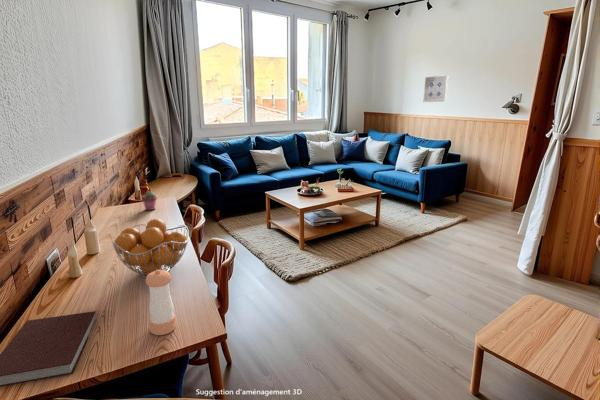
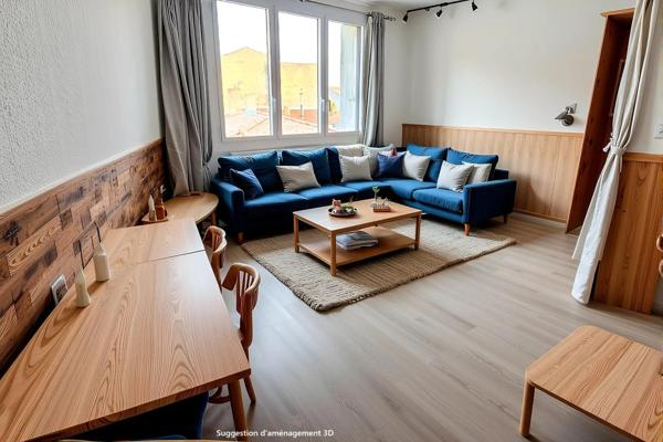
- potted succulent [140,190,158,211]
- pepper shaker [145,270,177,336]
- notebook [0,310,97,388]
- wall art [422,74,450,103]
- fruit basket [111,218,190,279]
